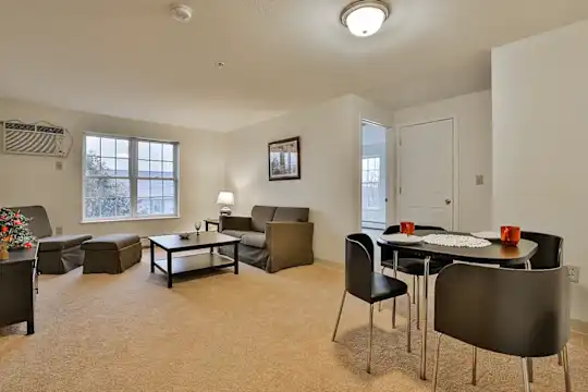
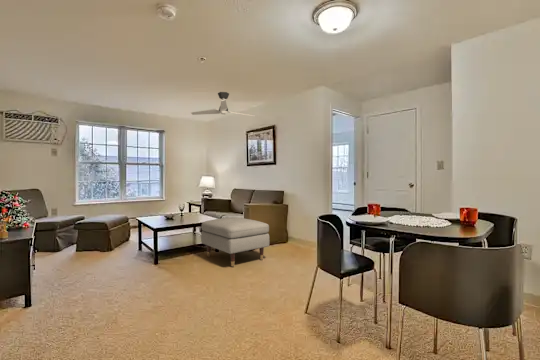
+ ottoman [200,217,270,268]
+ ceiling fan [190,91,256,117]
